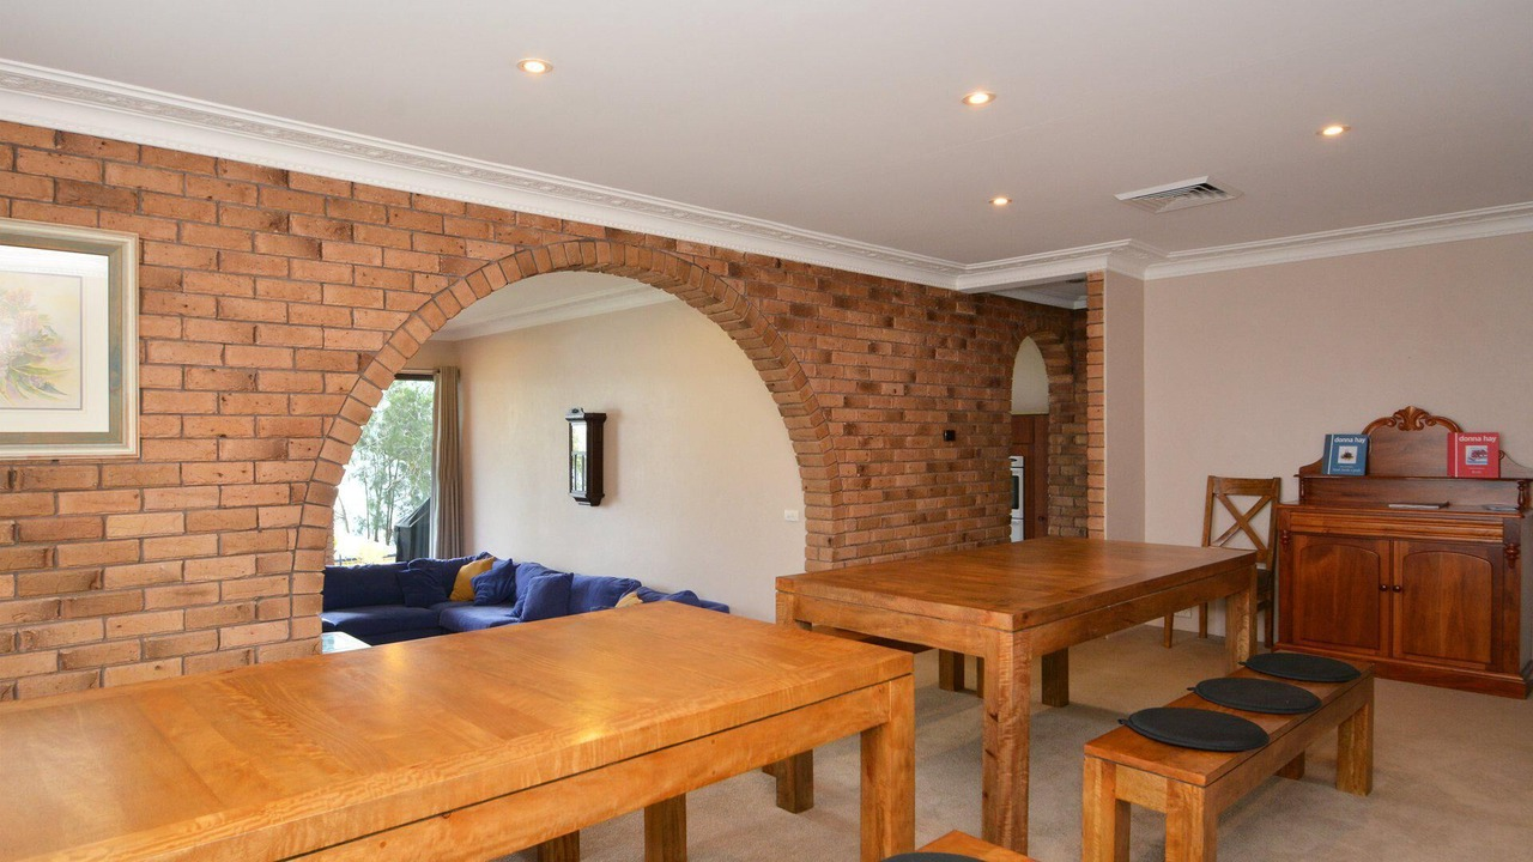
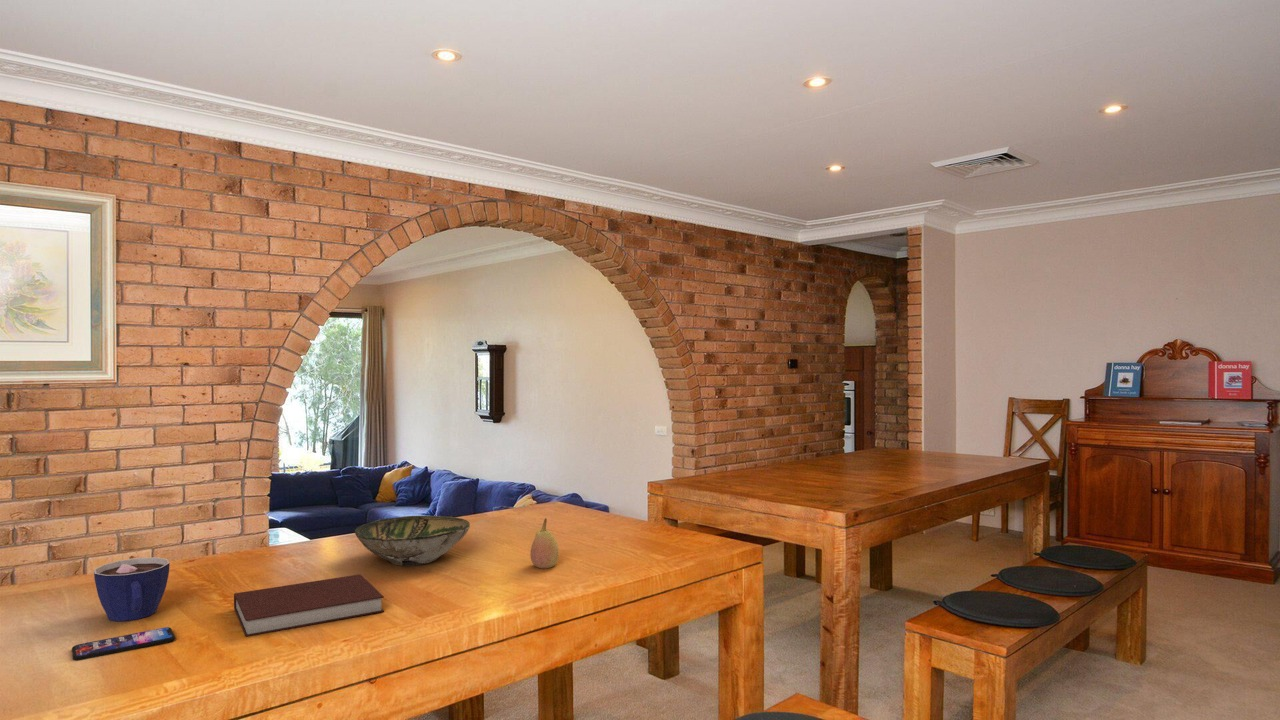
+ fruit [529,517,560,570]
+ bowl [354,514,471,567]
+ cup [93,556,171,622]
+ smartphone [71,626,176,662]
+ notebook [233,573,385,638]
